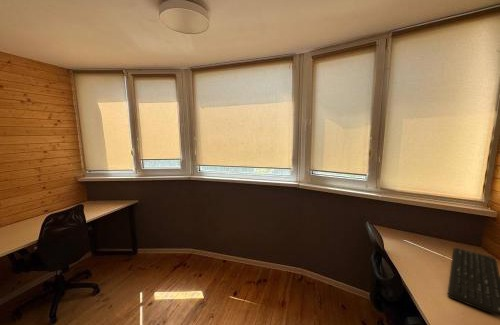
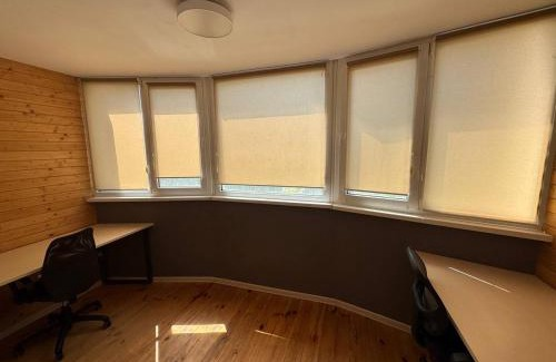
- keyboard [446,247,500,318]
